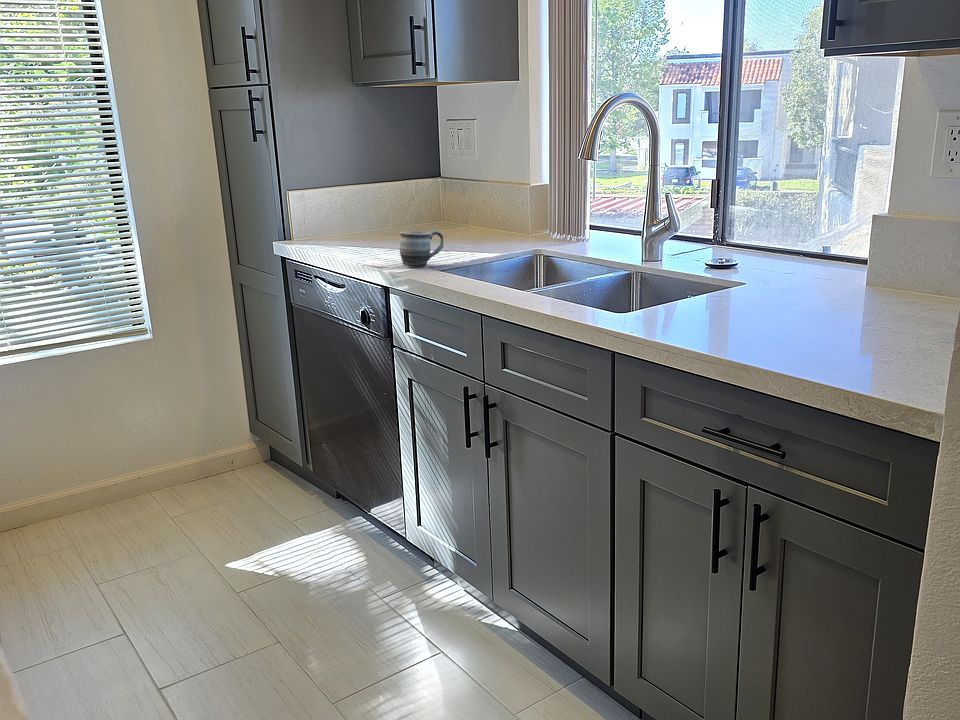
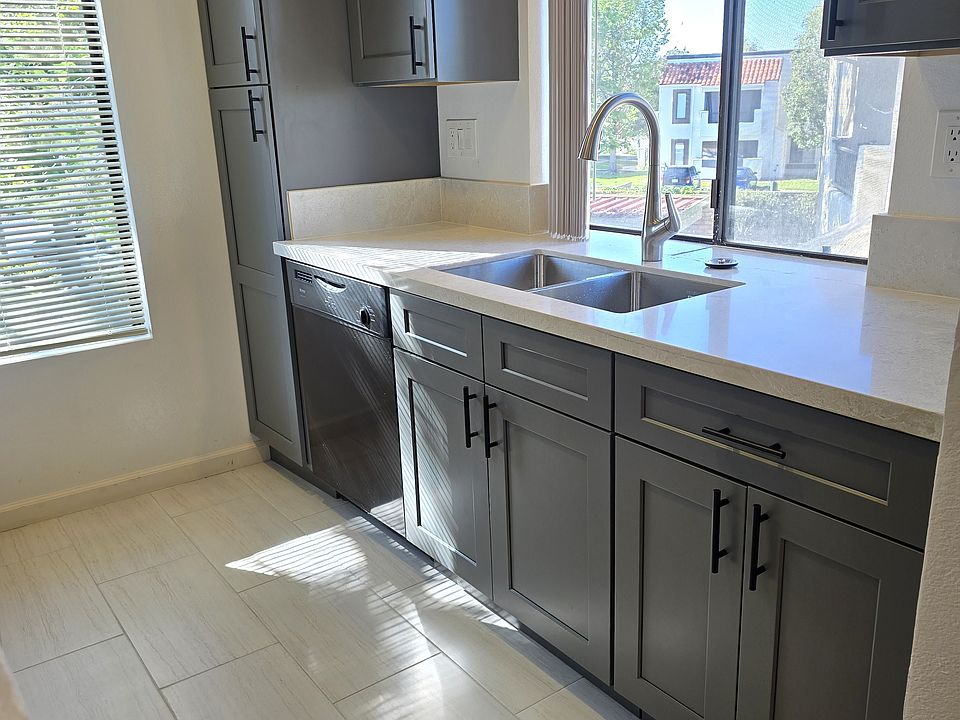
- mug [399,229,444,268]
